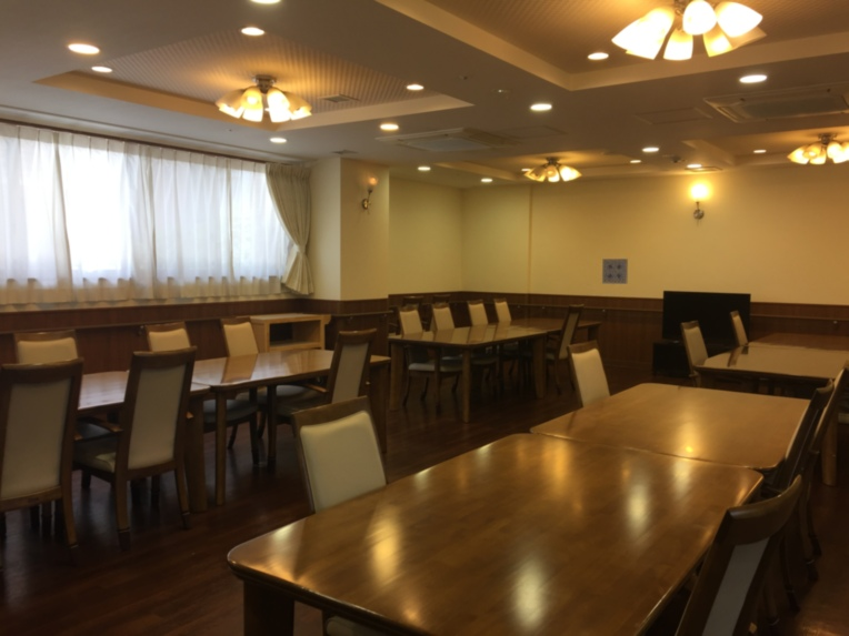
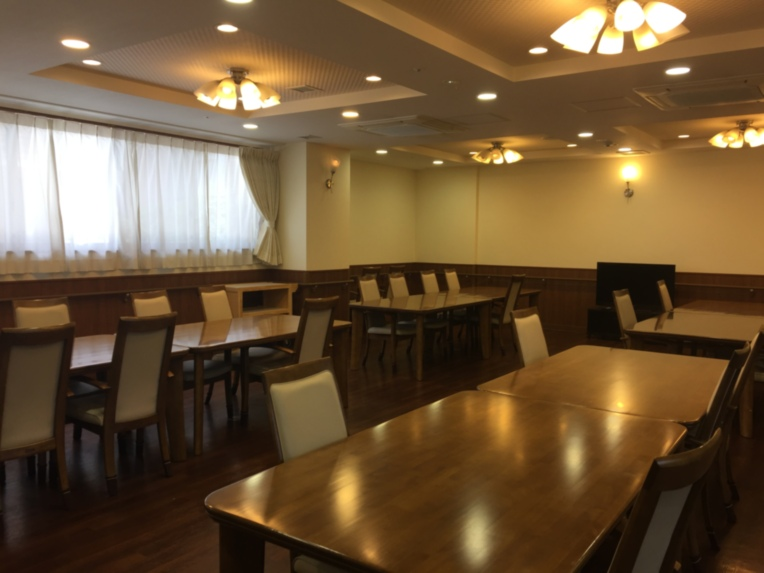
- wall art [601,258,629,285]
